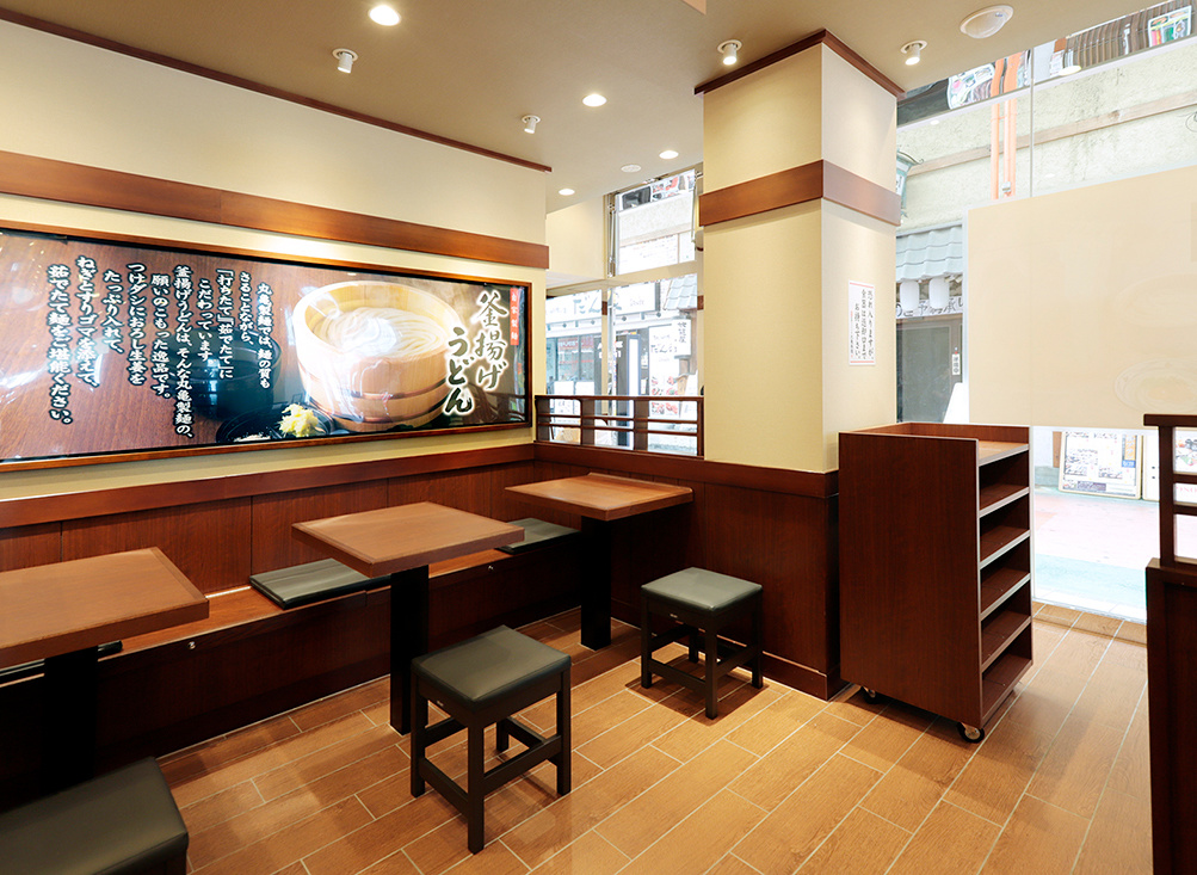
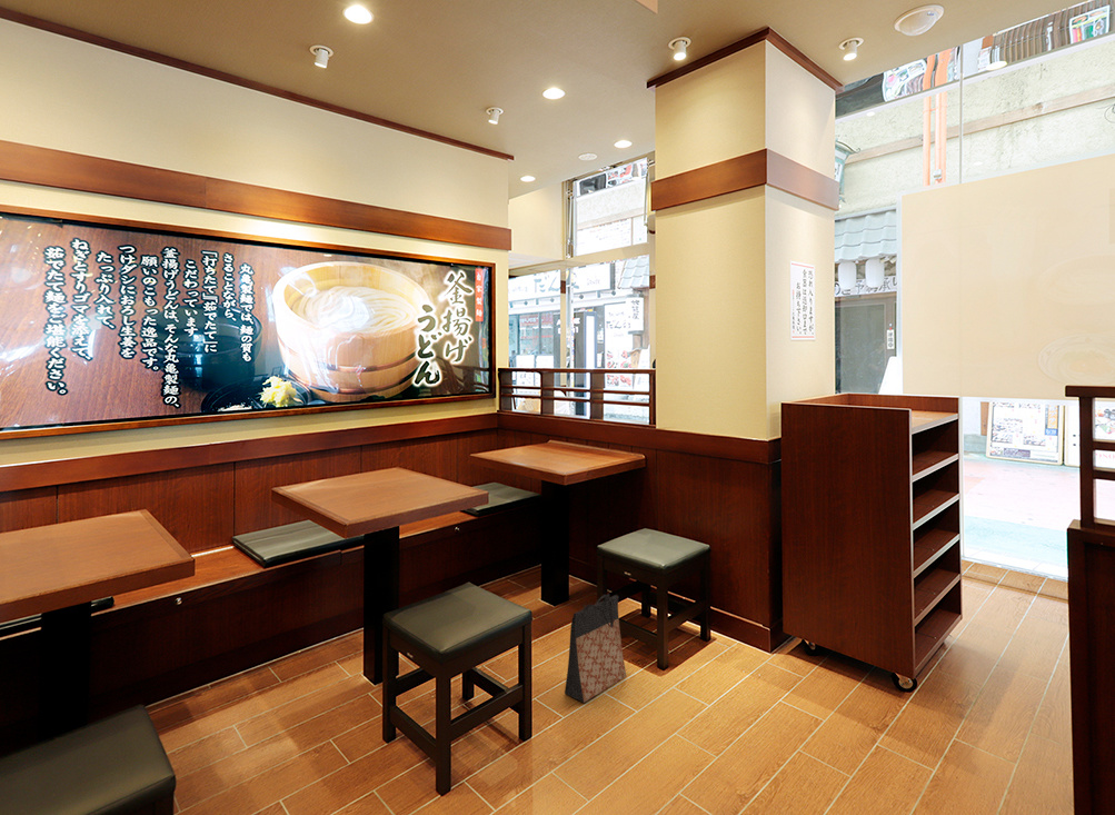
+ bag [564,593,627,704]
